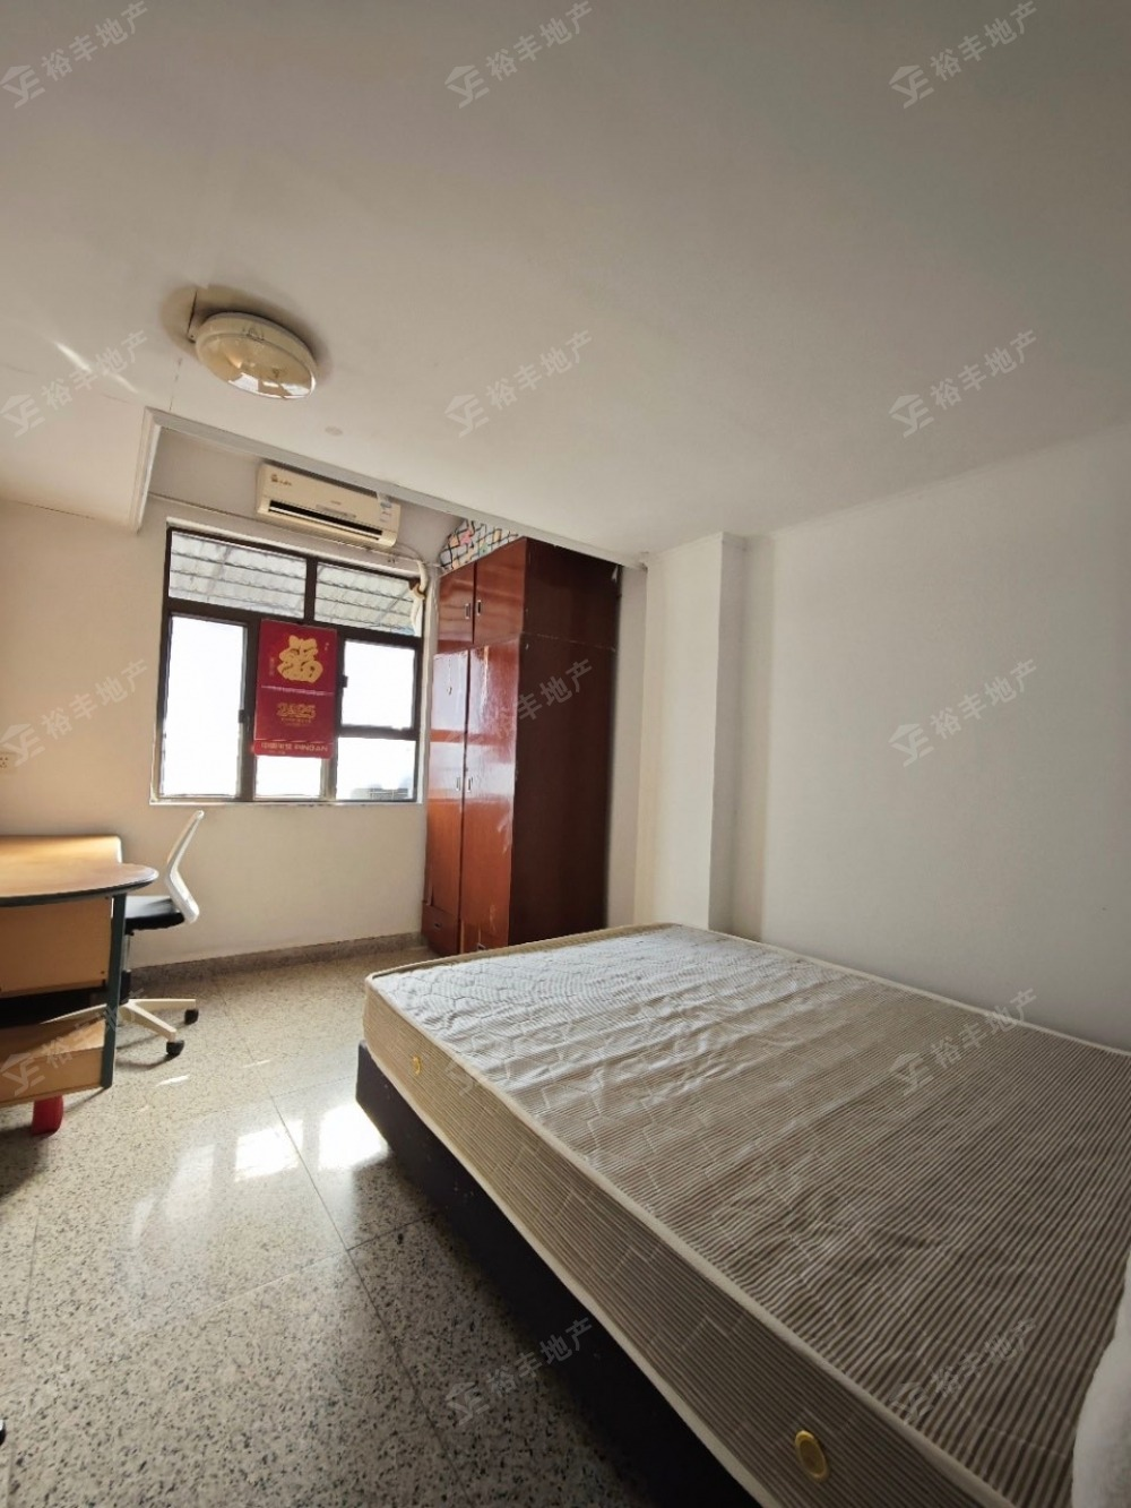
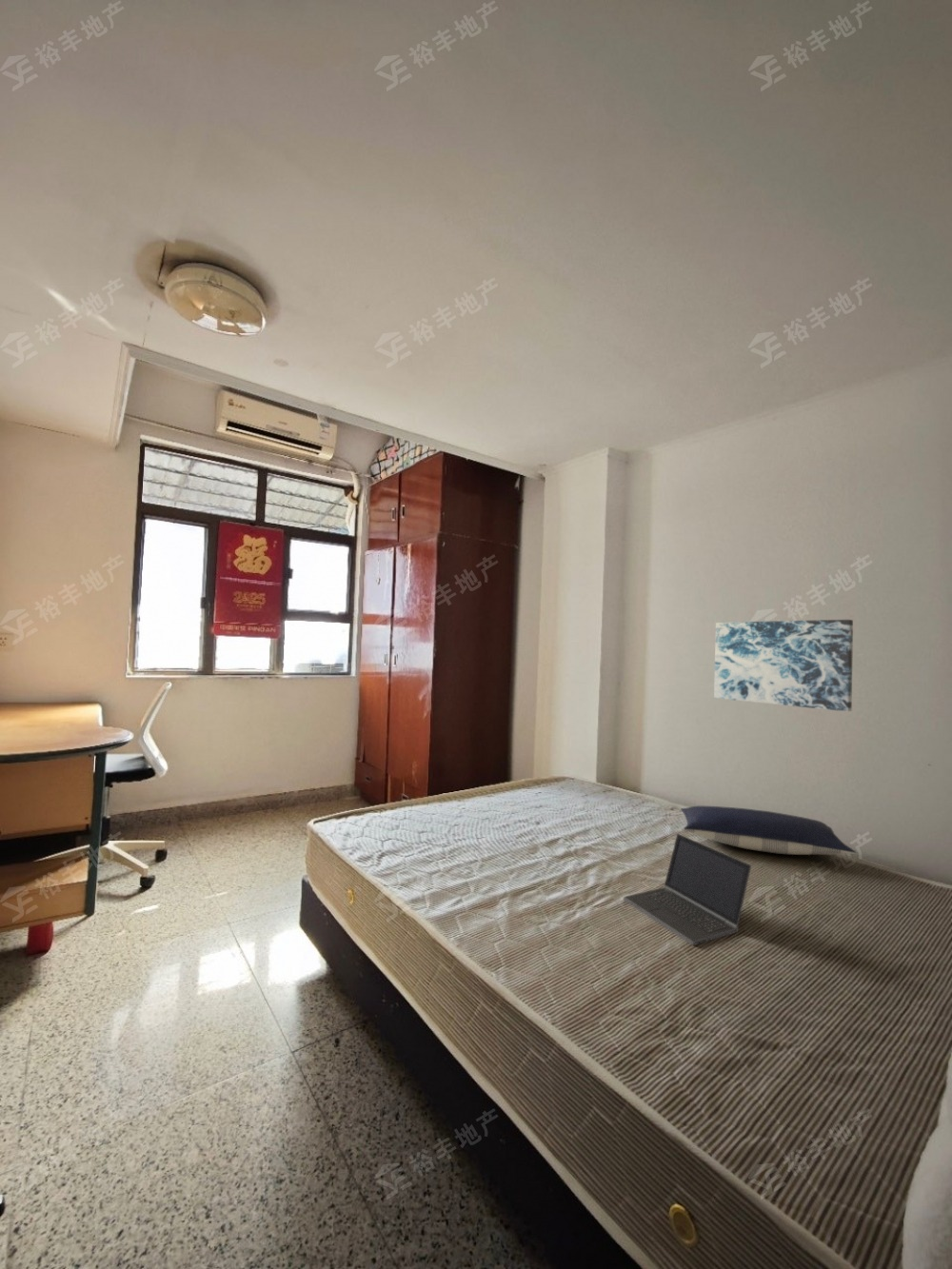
+ laptop computer [623,833,752,946]
+ wall art [713,619,854,712]
+ pillow [680,805,858,856]
